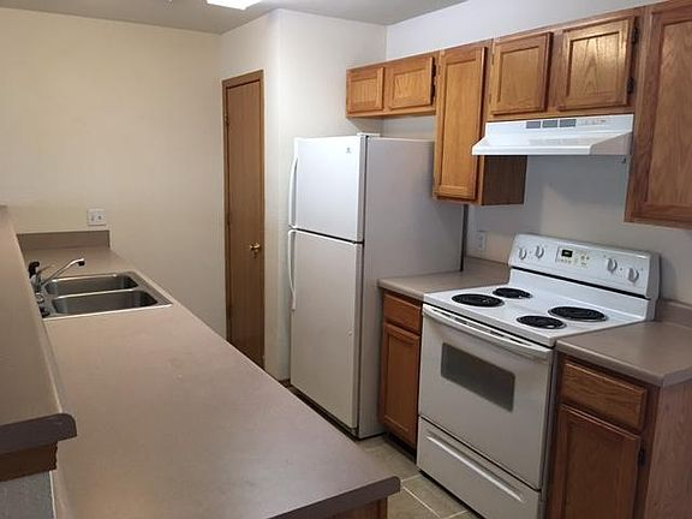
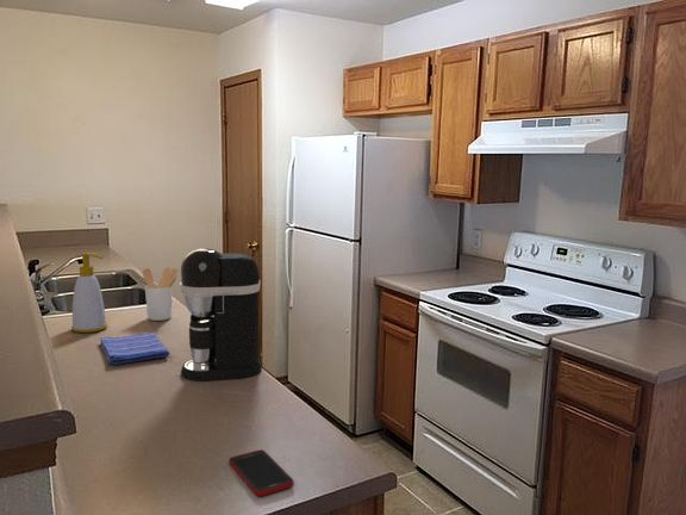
+ soap bottle [70,252,108,334]
+ utensil holder [142,266,180,322]
+ cell phone [227,448,294,497]
+ dish towel [99,331,170,366]
+ coffee maker [179,248,263,381]
